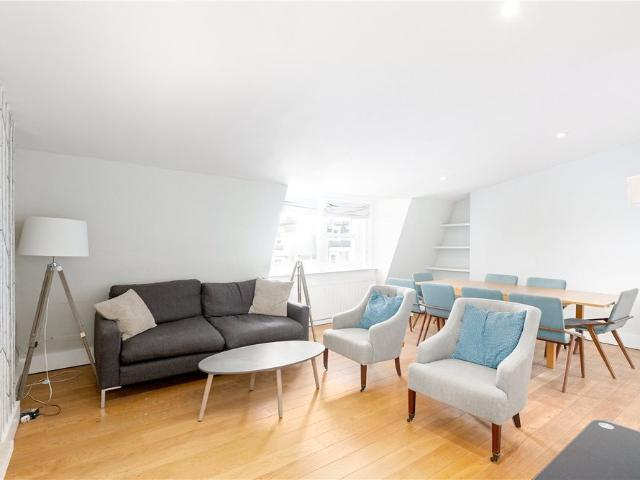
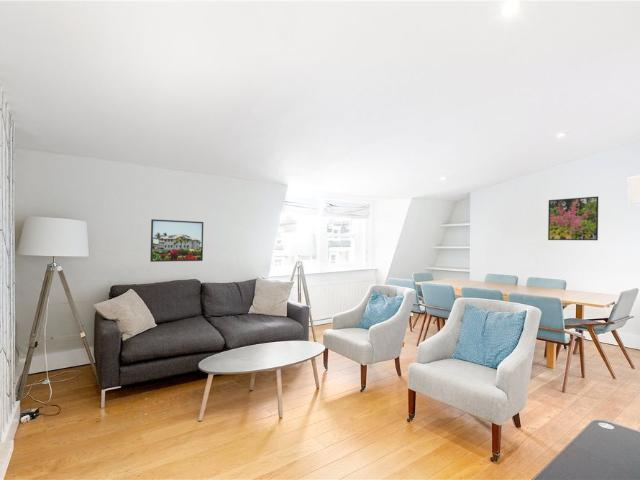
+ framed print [547,196,599,241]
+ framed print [149,218,204,263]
